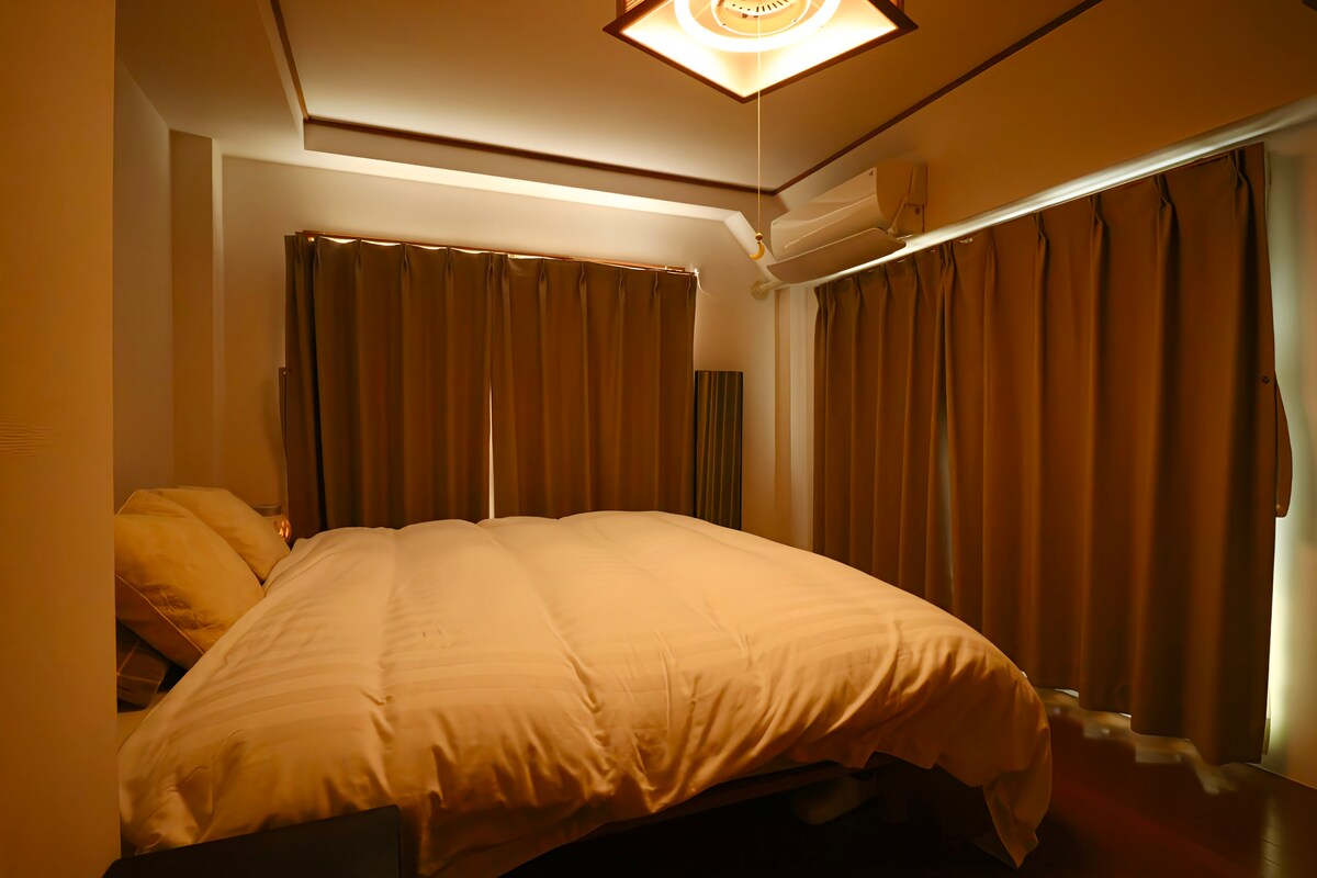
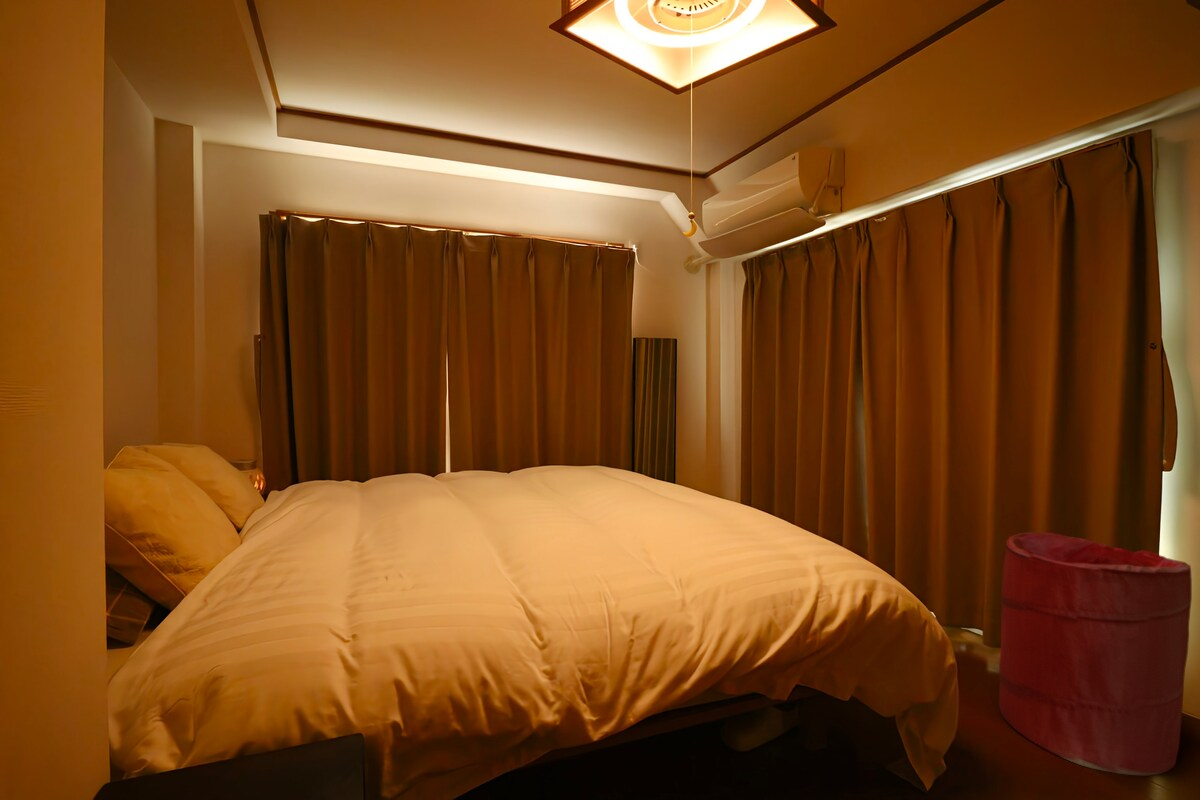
+ laundry hamper [998,532,1193,776]
